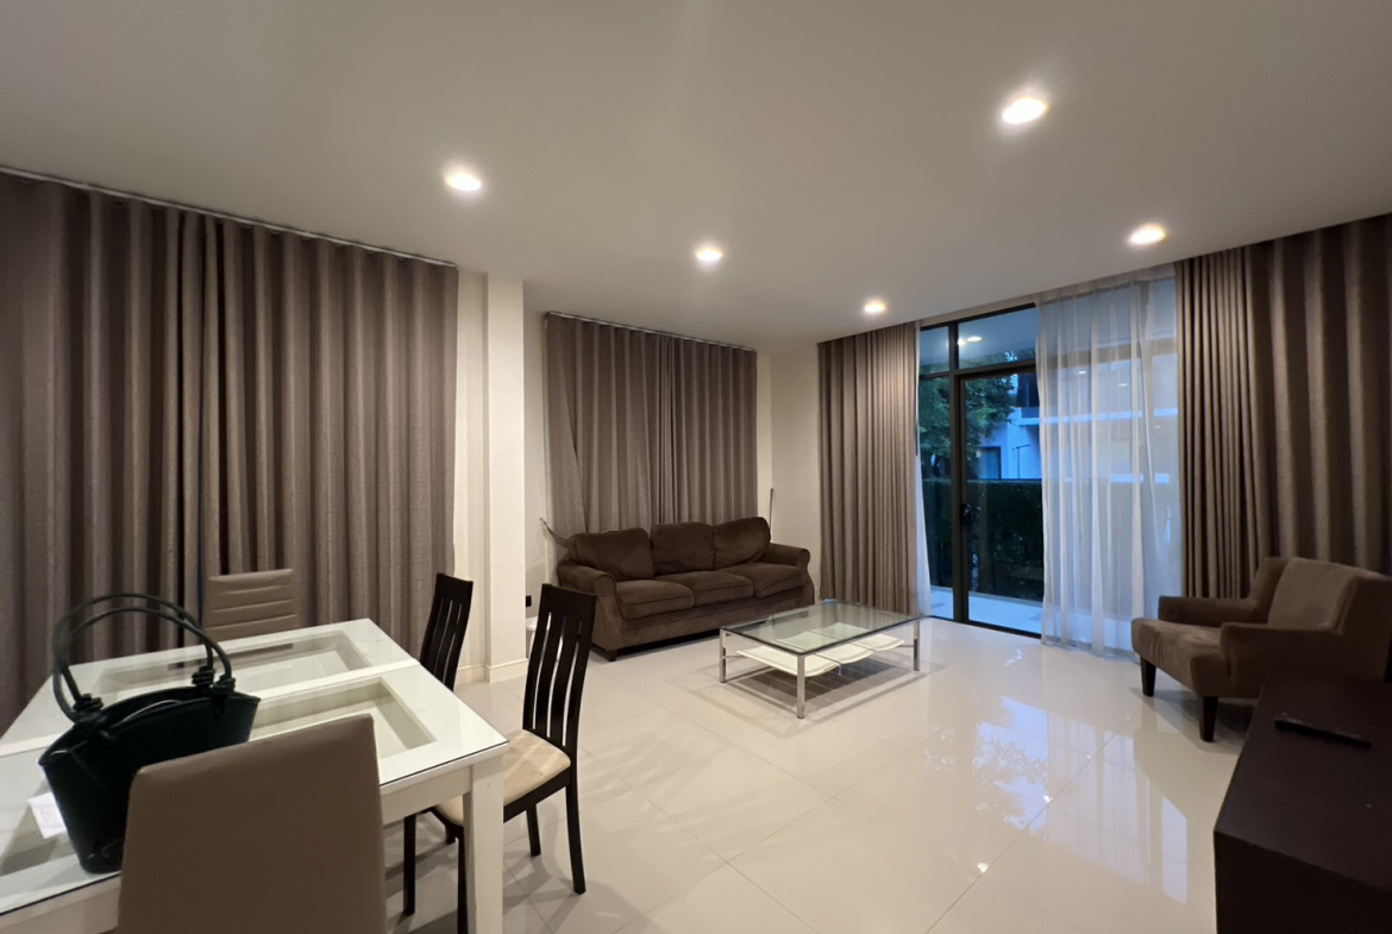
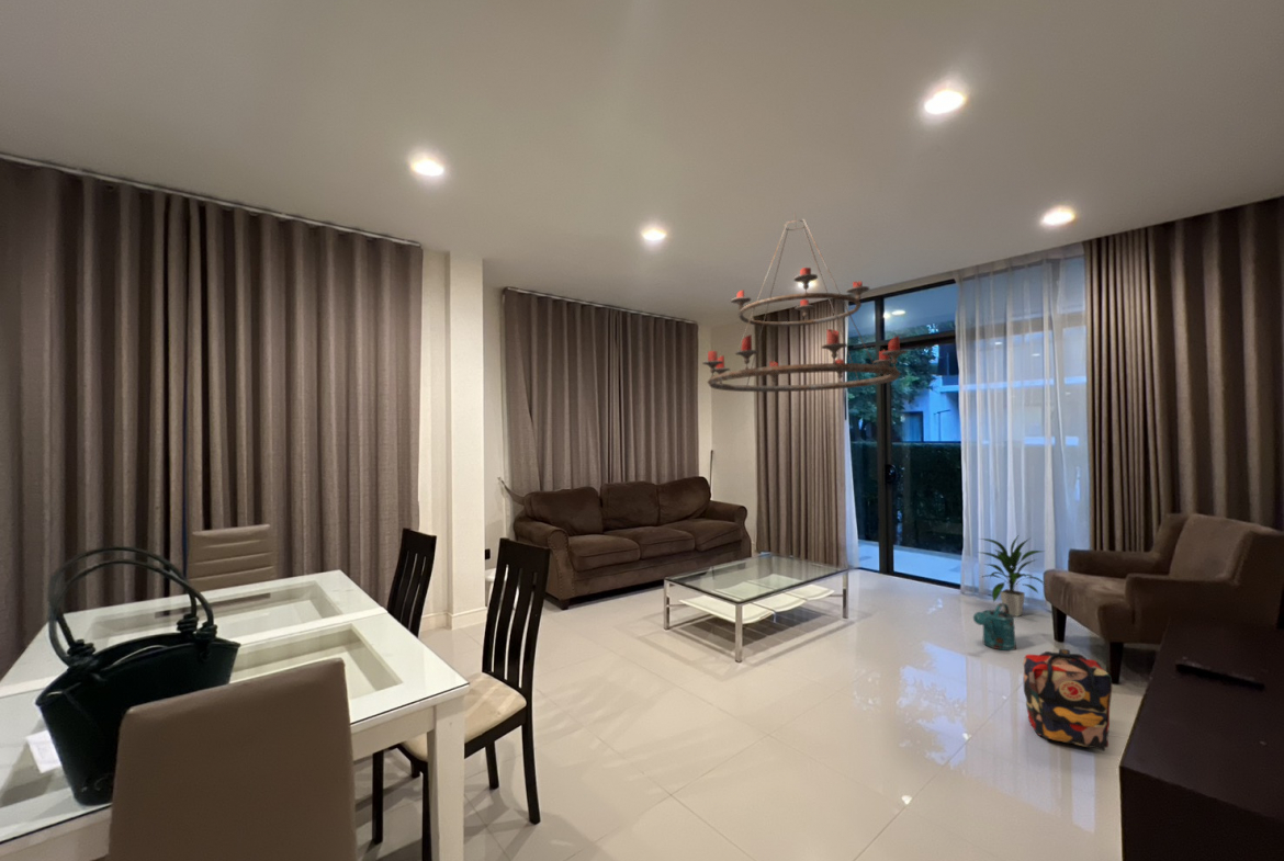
+ backpack [1023,648,1113,752]
+ watering can [972,602,1017,652]
+ indoor plant [976,533,1047,618]
+ chandelier [701,212,909,393]
